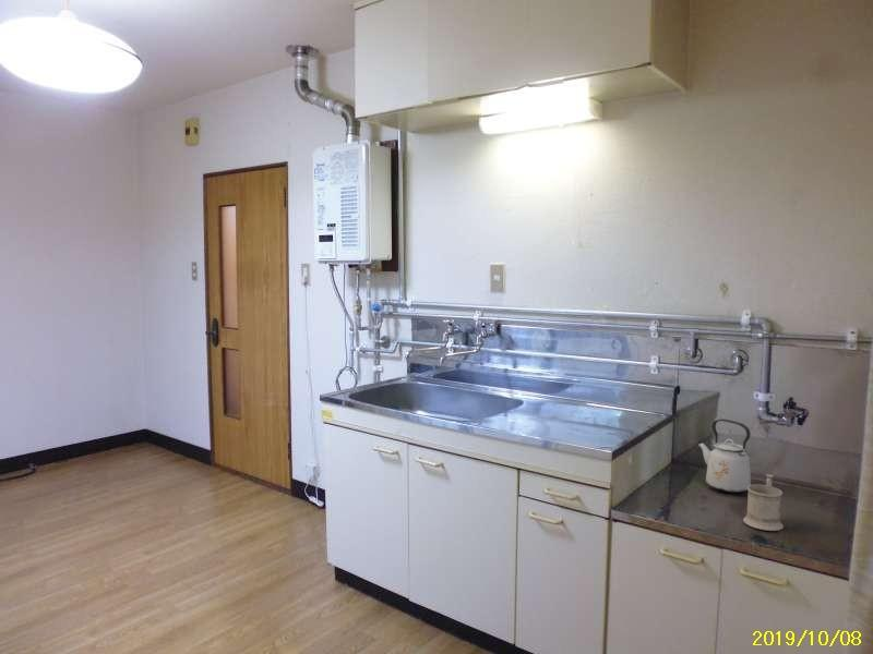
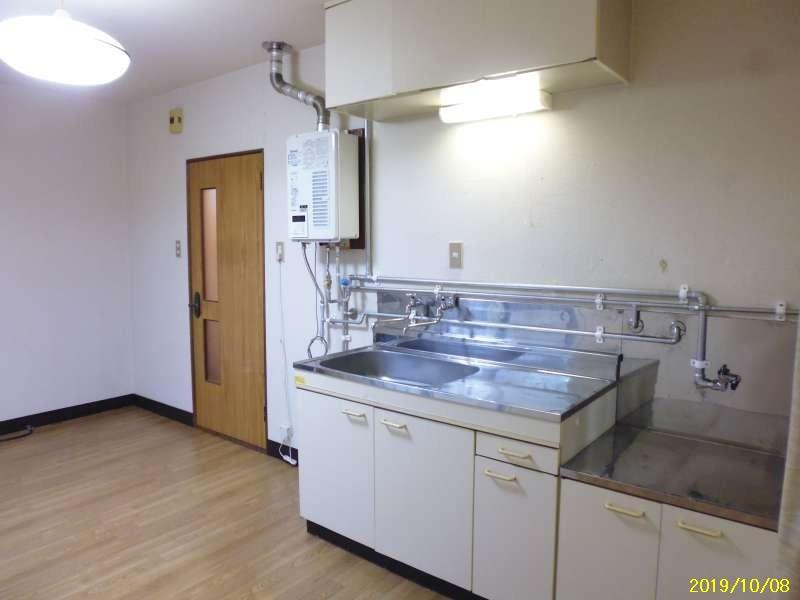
- kettle [697,419,752,494]
- mug [742,473,785,532]
